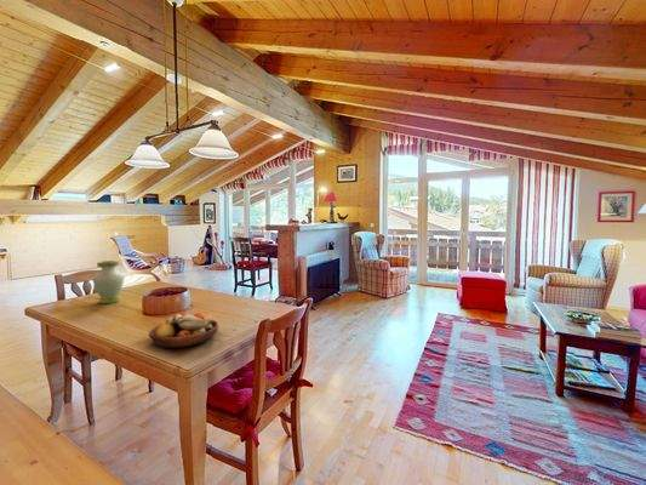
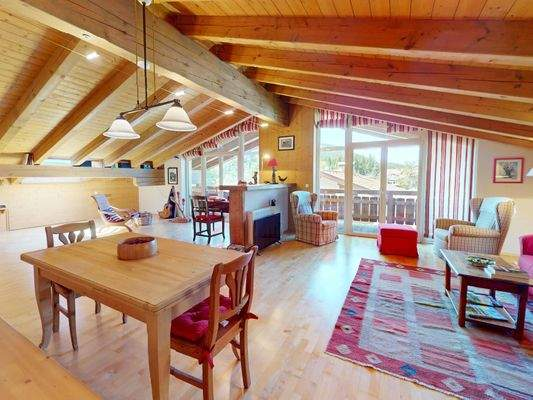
- vase [91,259,126,304]
- fruit bowl [148,312,219,349]
